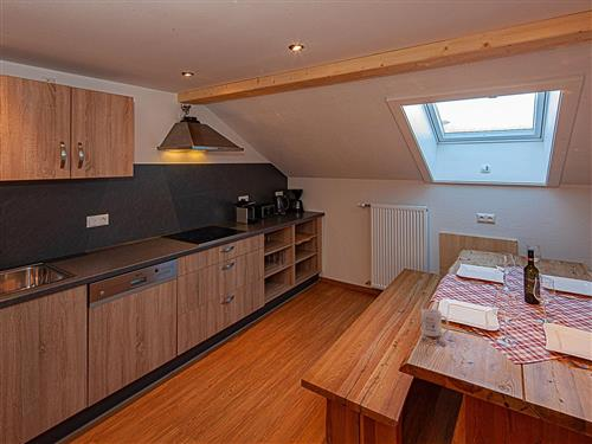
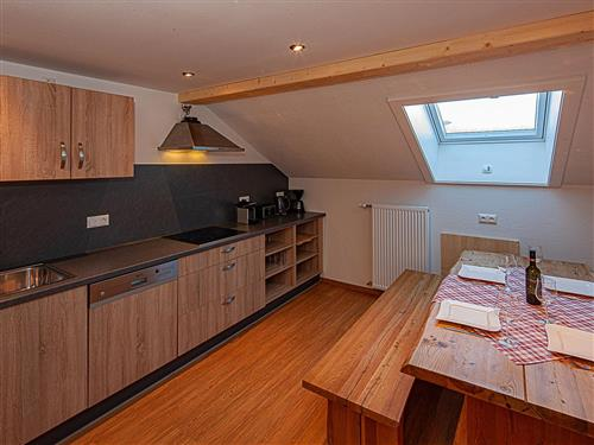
- mug [420,308,450,337]
